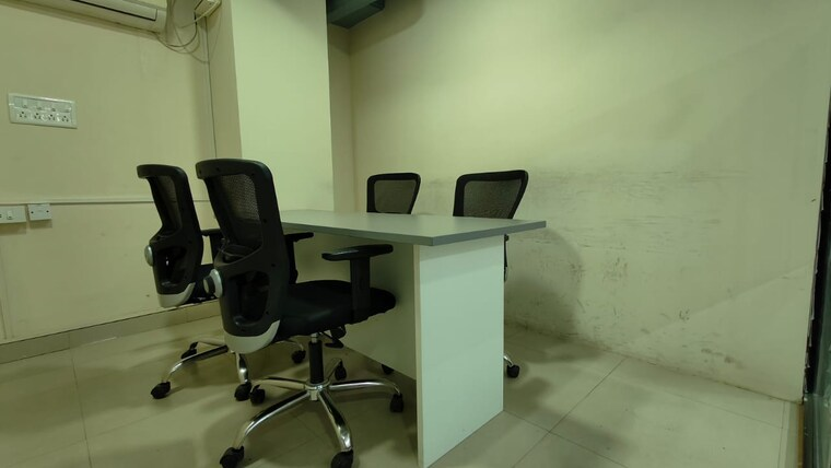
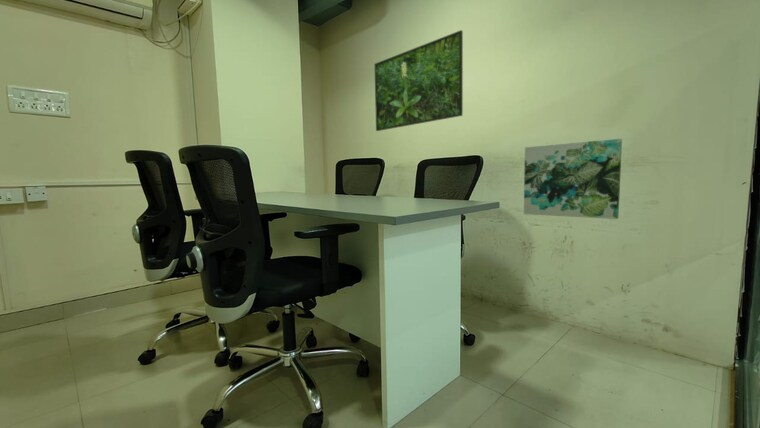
+ wall art [523,138,623,220]
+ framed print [373,29,464,132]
